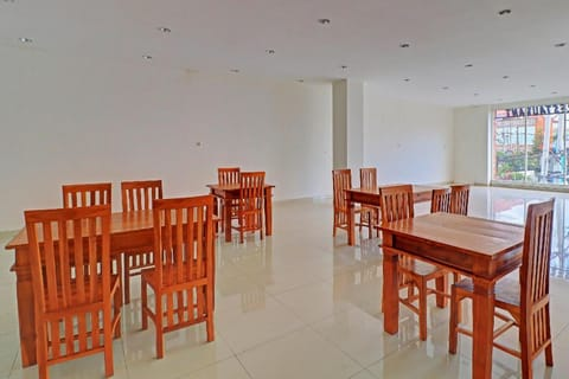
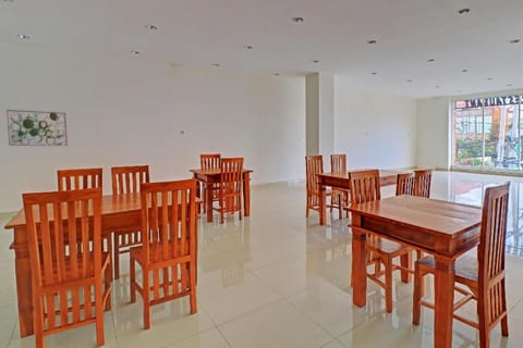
+ wall art [5,109,69,147]
